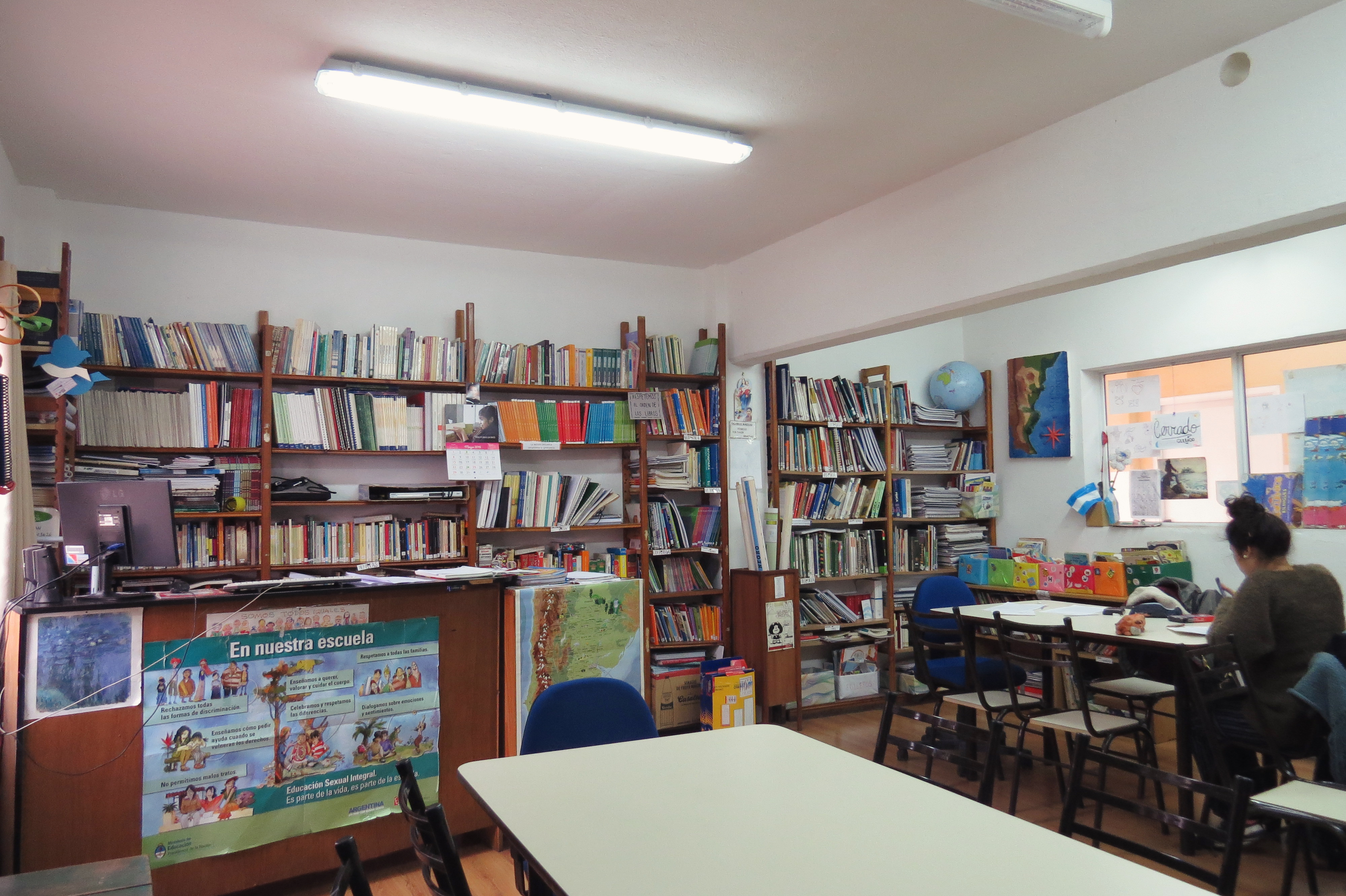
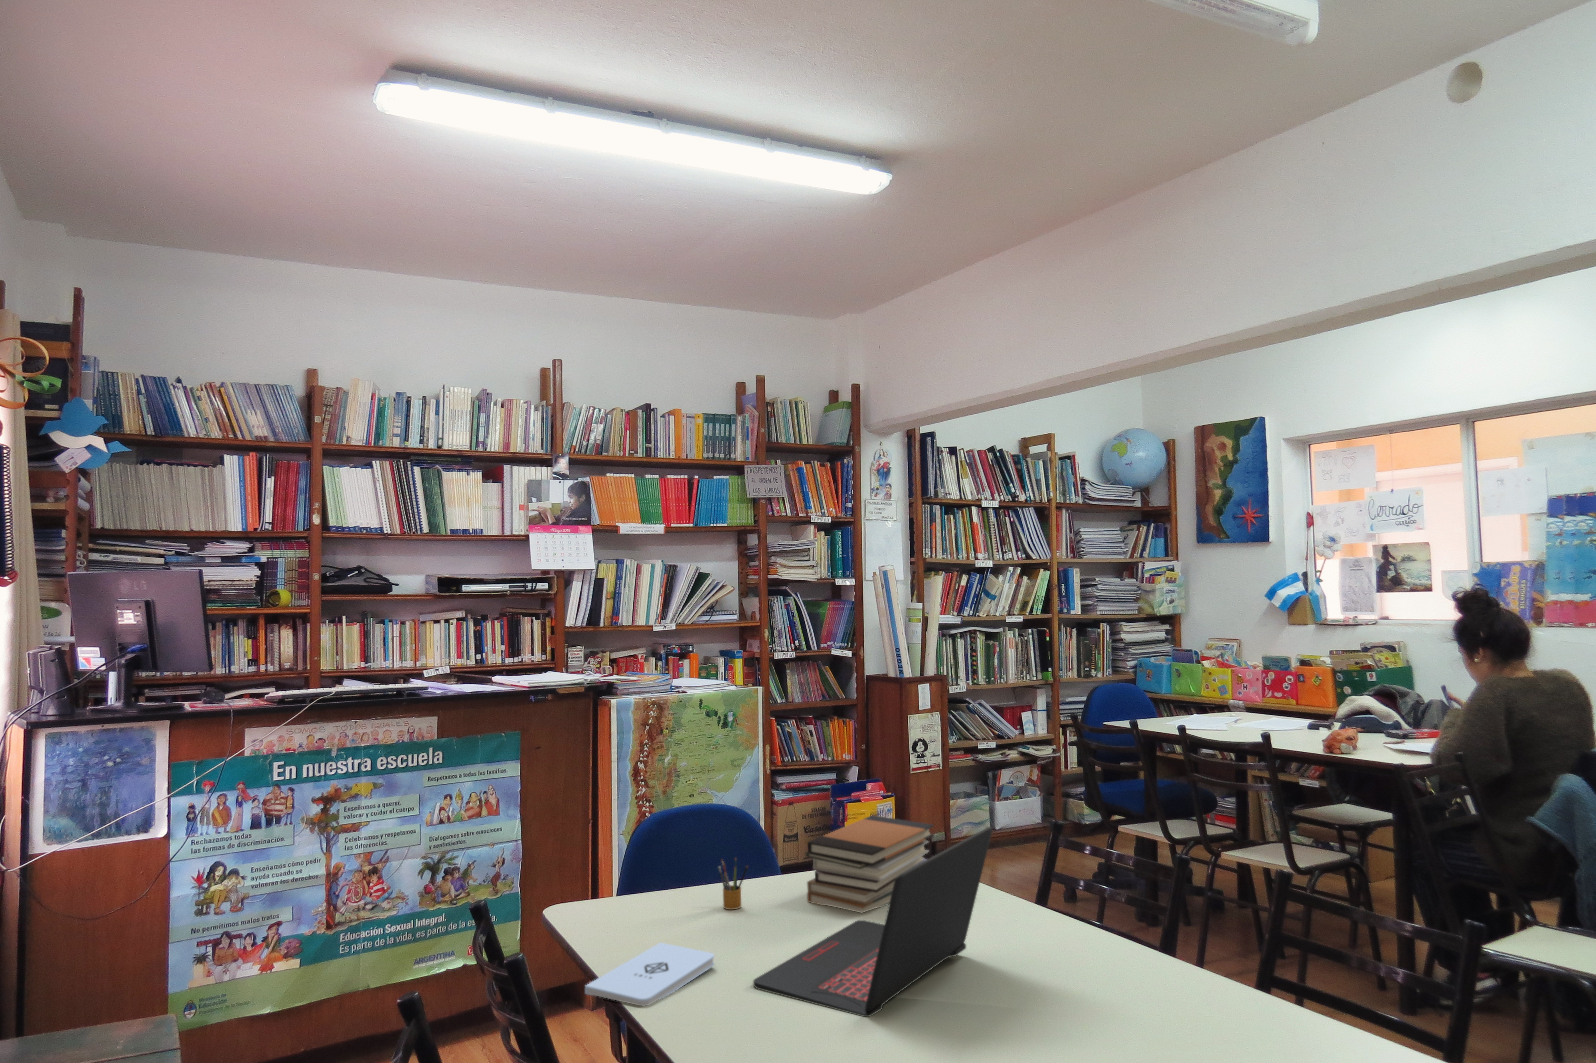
+ notepad [585,942,715,1006]
+ laptop [753,827,992,1017]
+ pencil box [717,855,748,910]
+ book stack [805,815,934,914]
